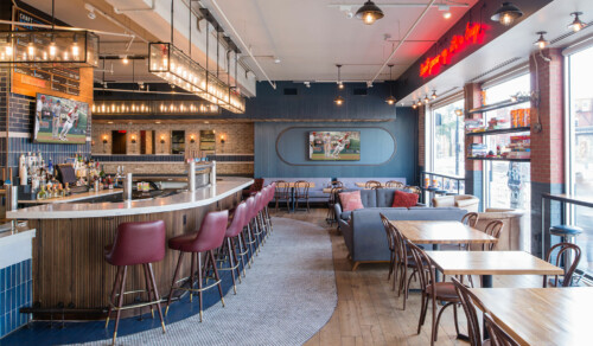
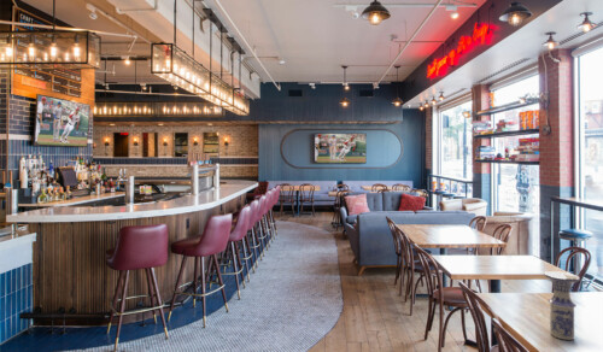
+ vase [543,270,581,341]
